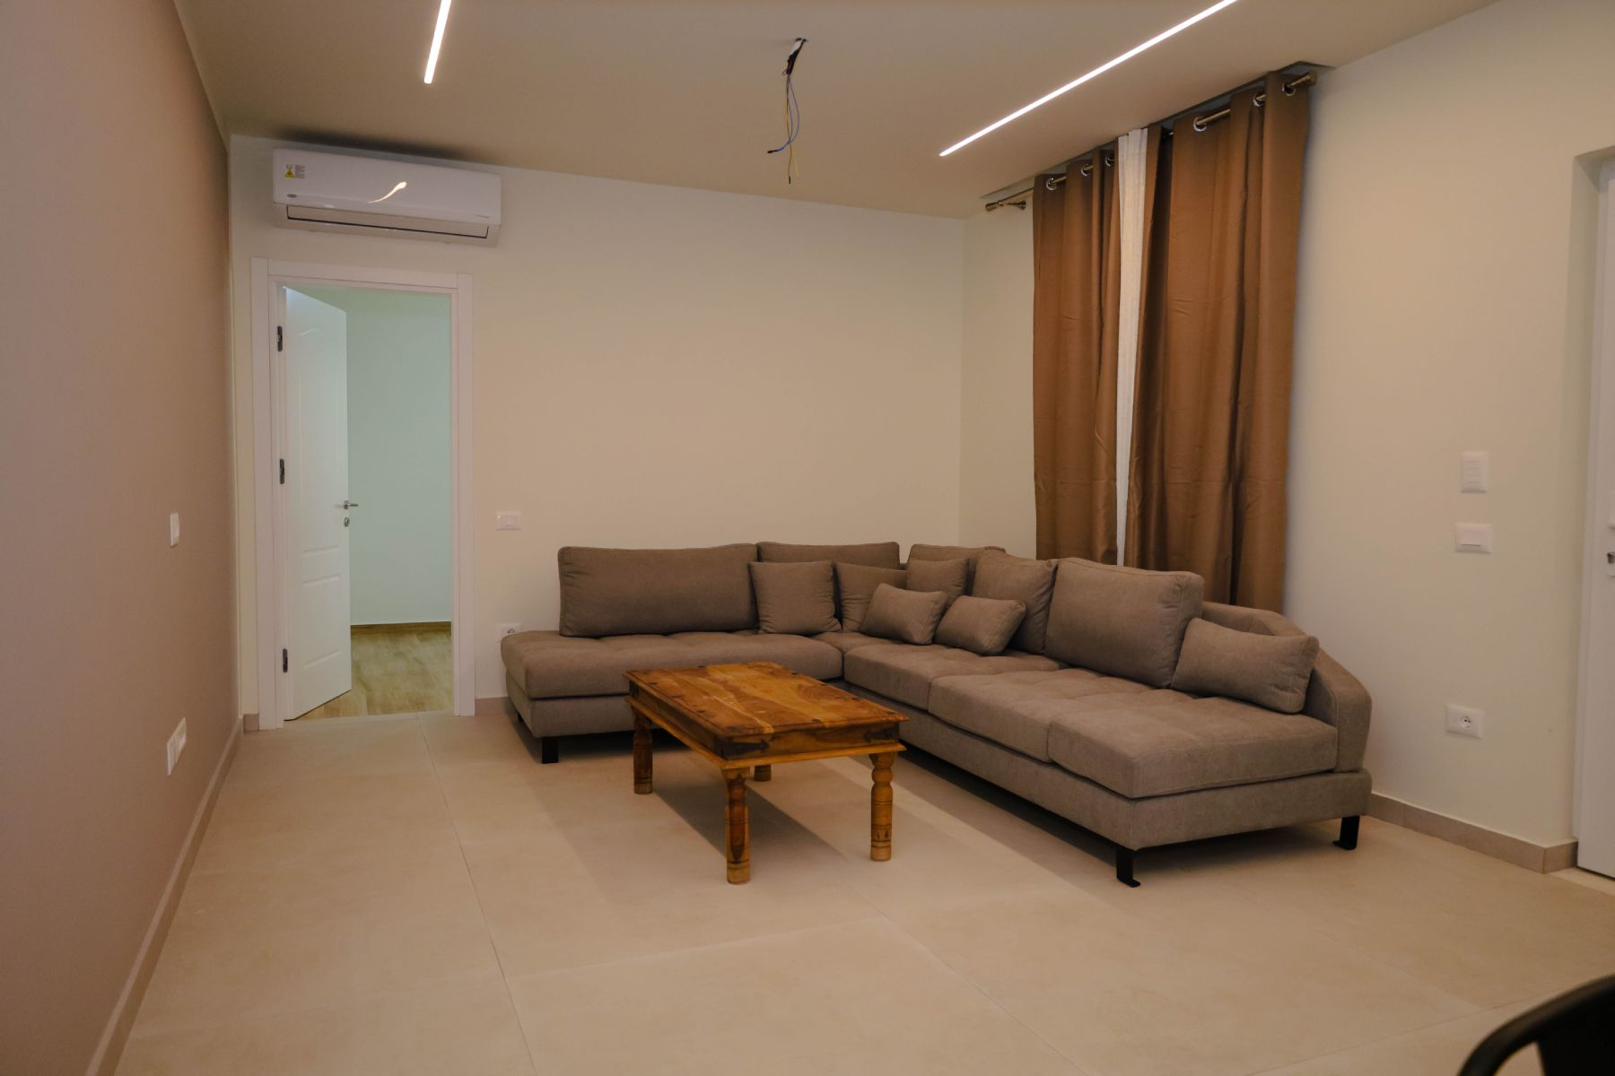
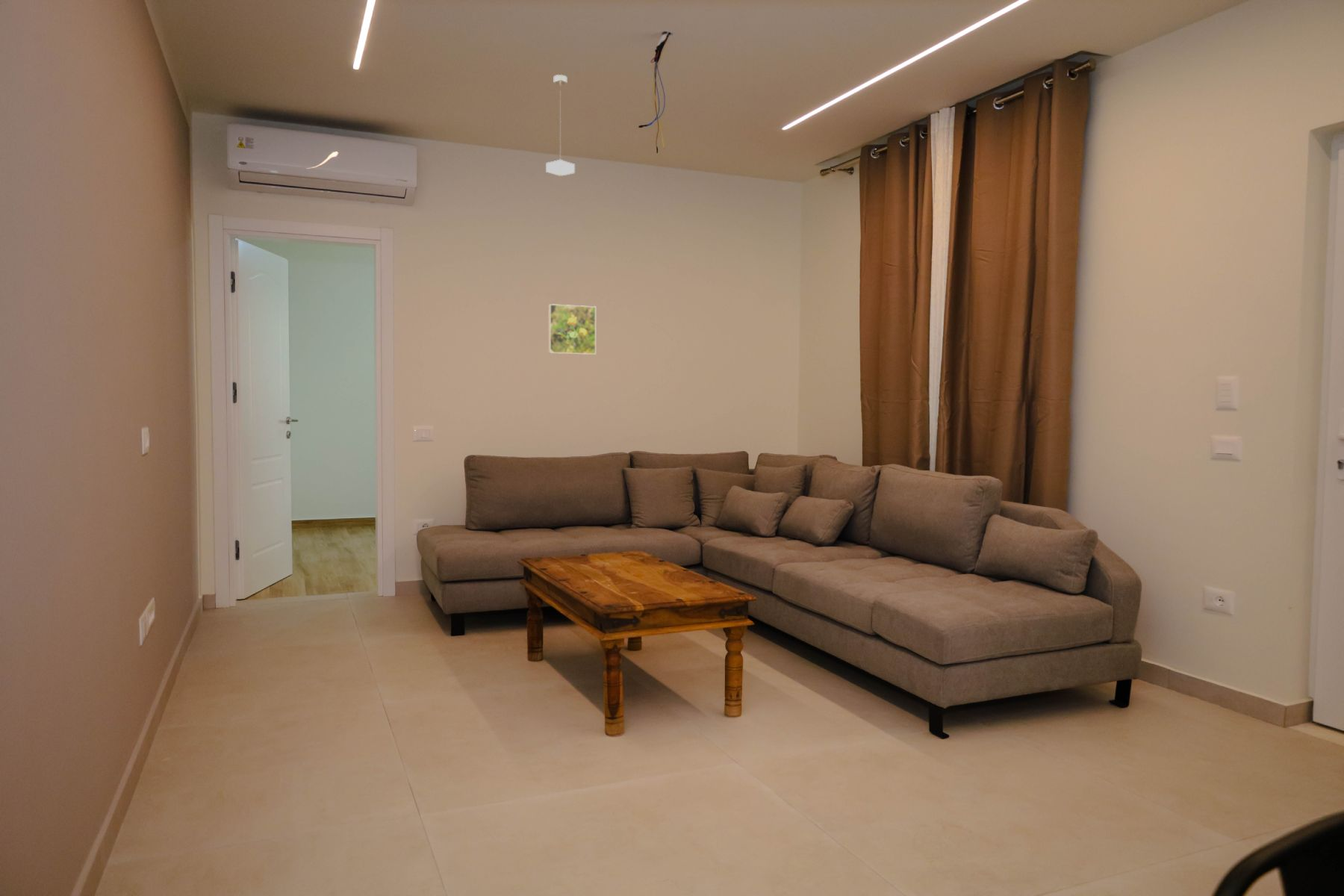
+ pendant lamp [545,74,576,177]
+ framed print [548,303,597,355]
